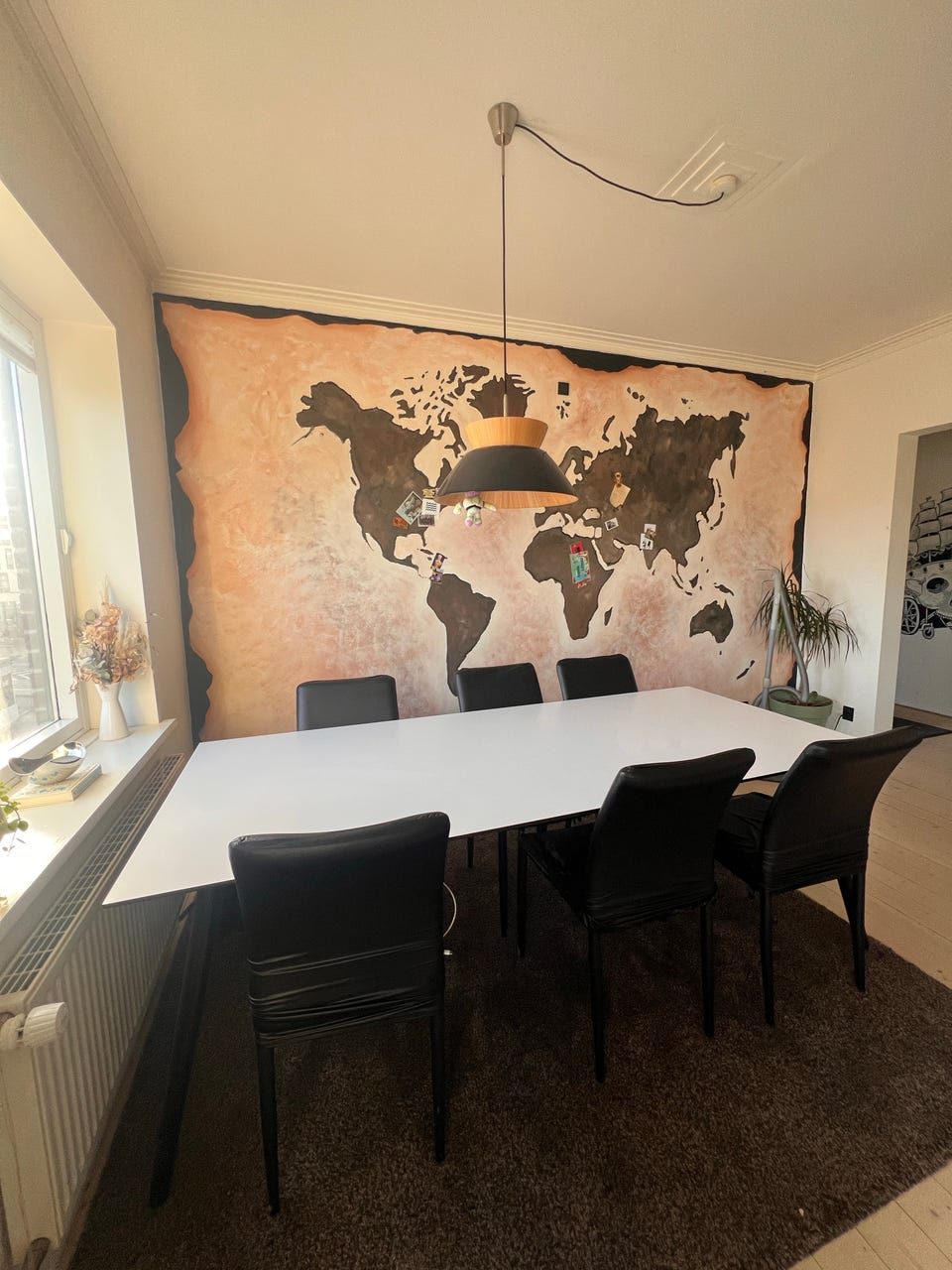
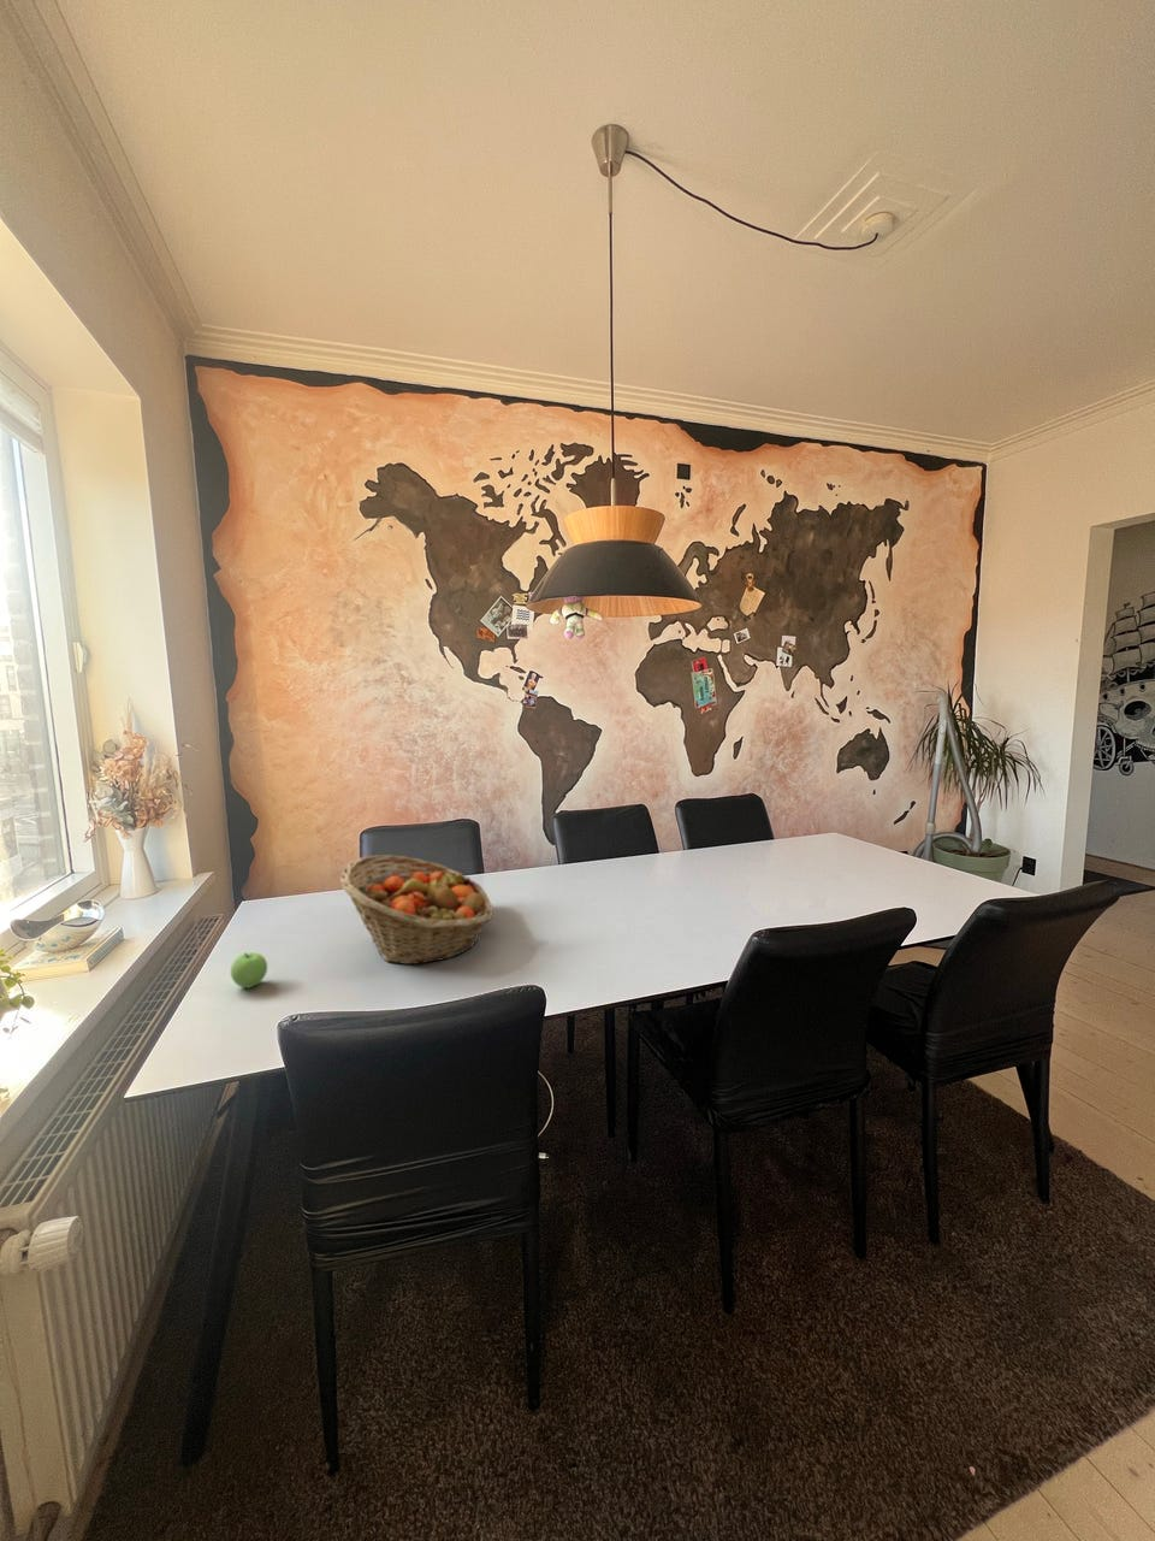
+ apple [229,951,268,990]
+ fruit basket [340,853,495,966]
